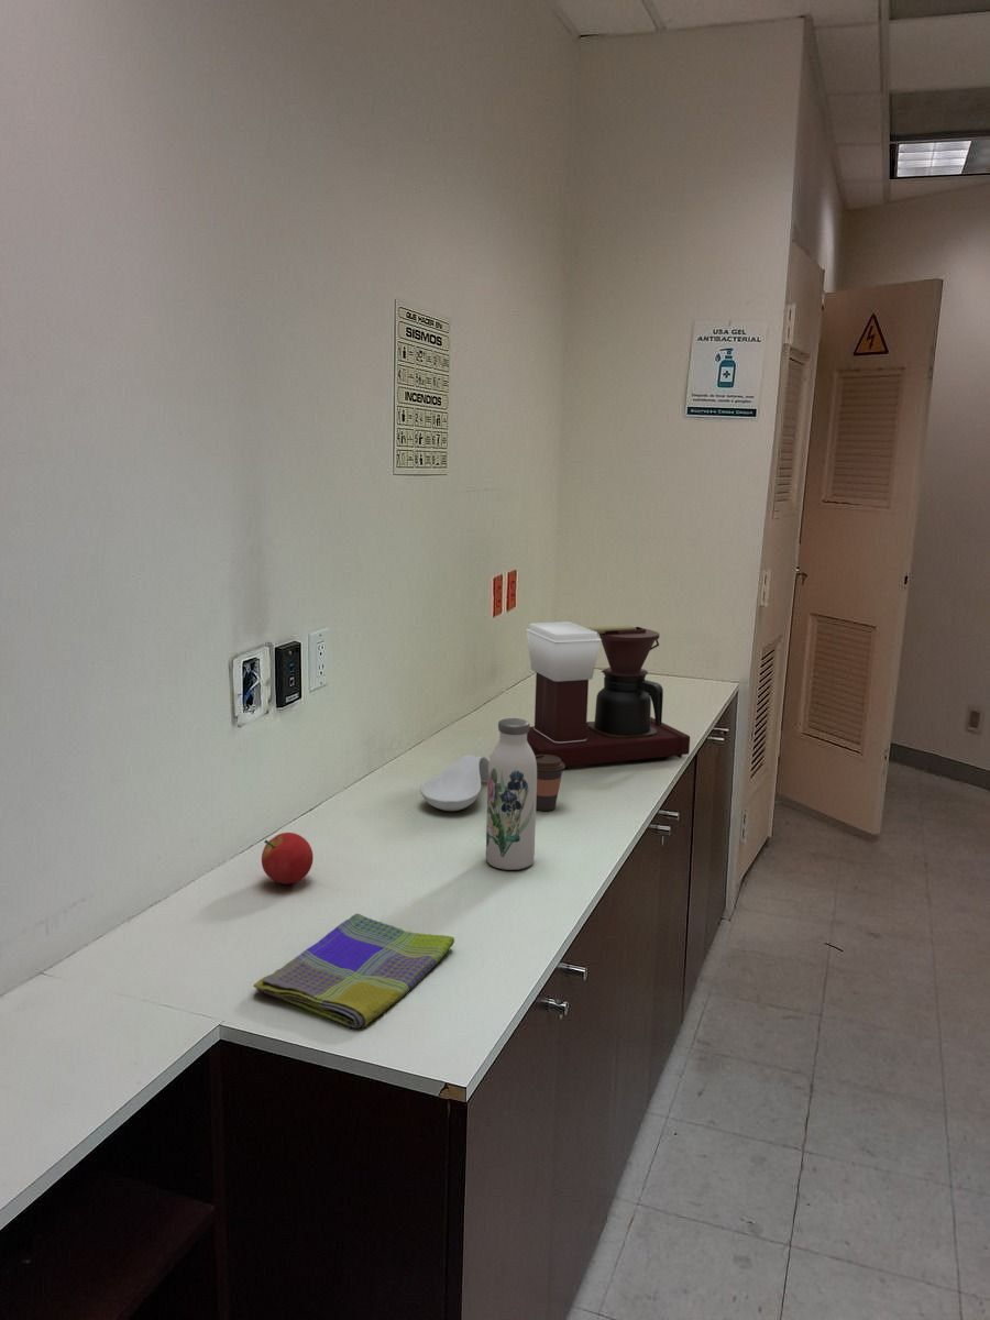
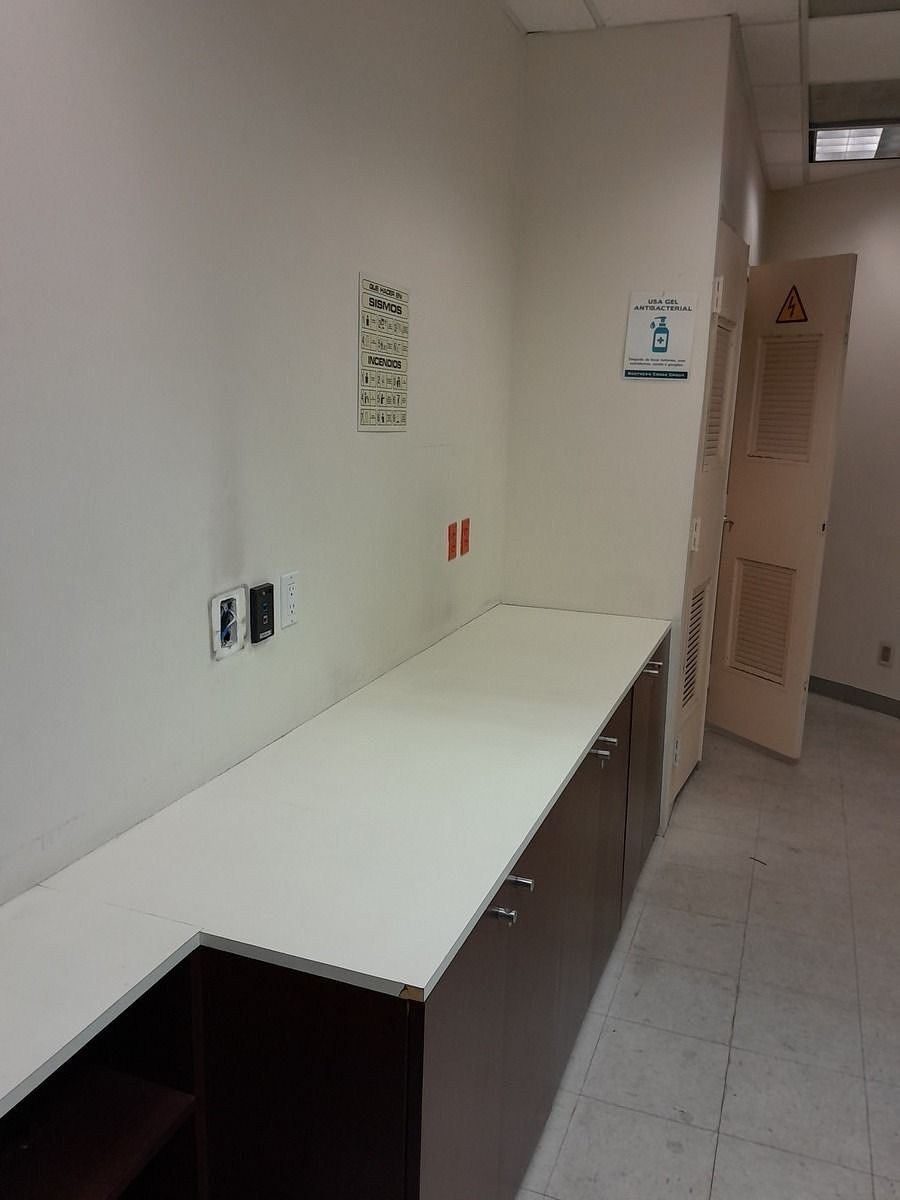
- dish towel [253,912,455,1030]
- water bottle [485,717,537,871]
- spoon rest [419,754,490,812]
- coffee cup [535,755,566,812]
- coffee maker [525,620,691,768]
- fruit [261,832,315,886]
